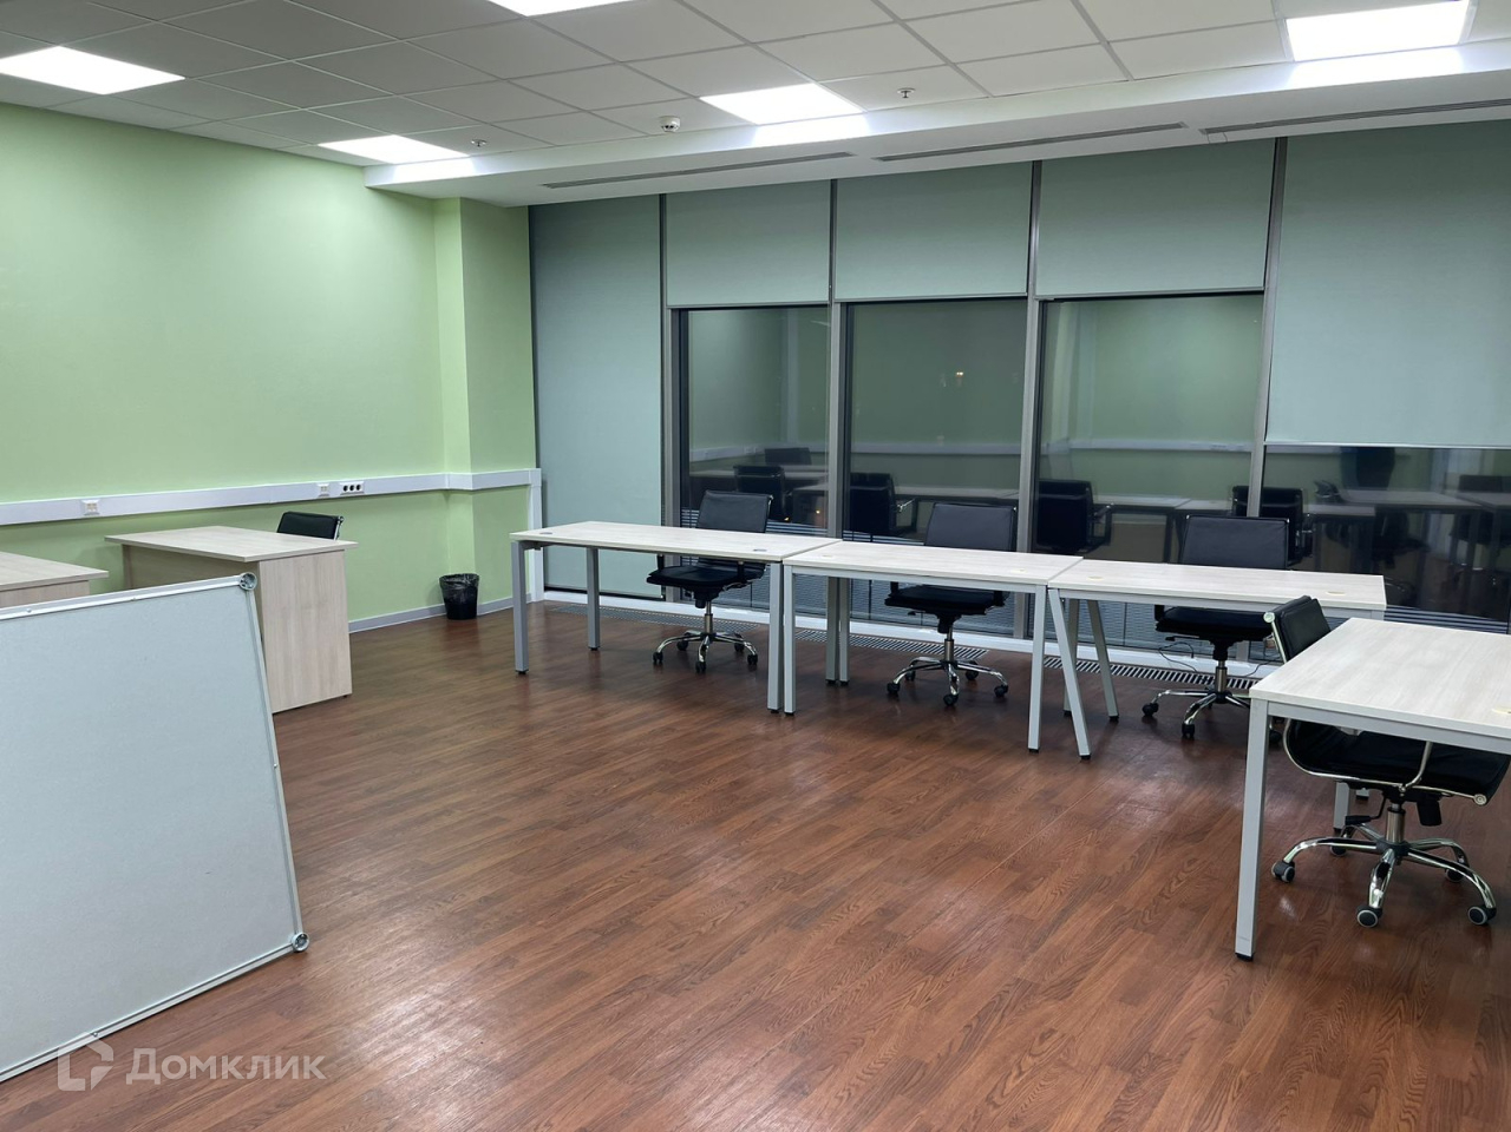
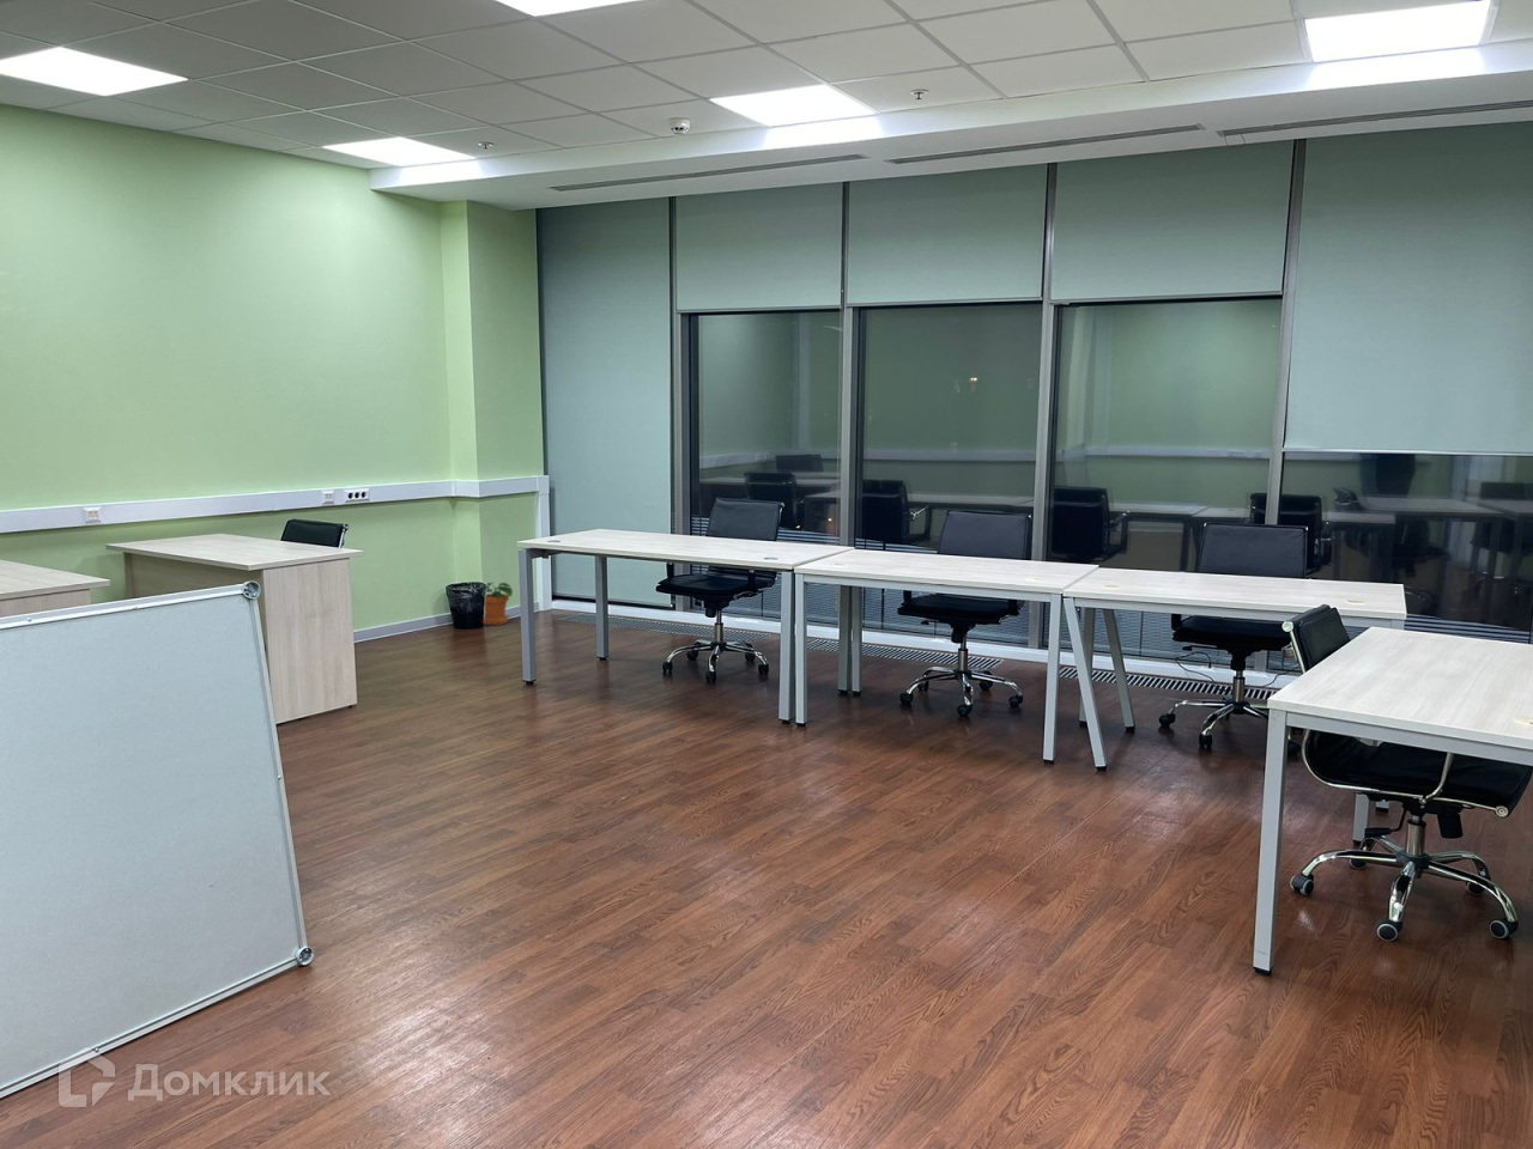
+ potted plant [482,581,514,626]
